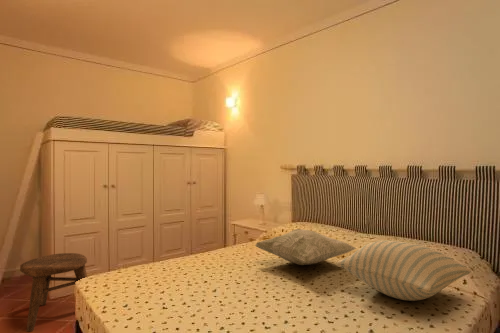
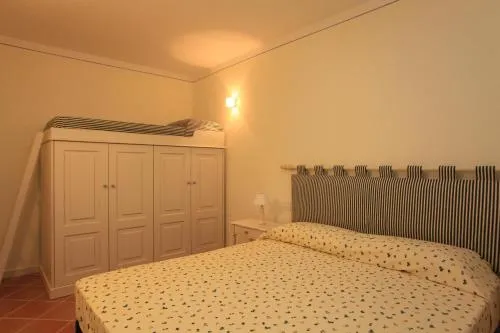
- stool [19,252,88,333]
- pillow [336,239,472,302]
- decorative pillow [254,228,358,266]
